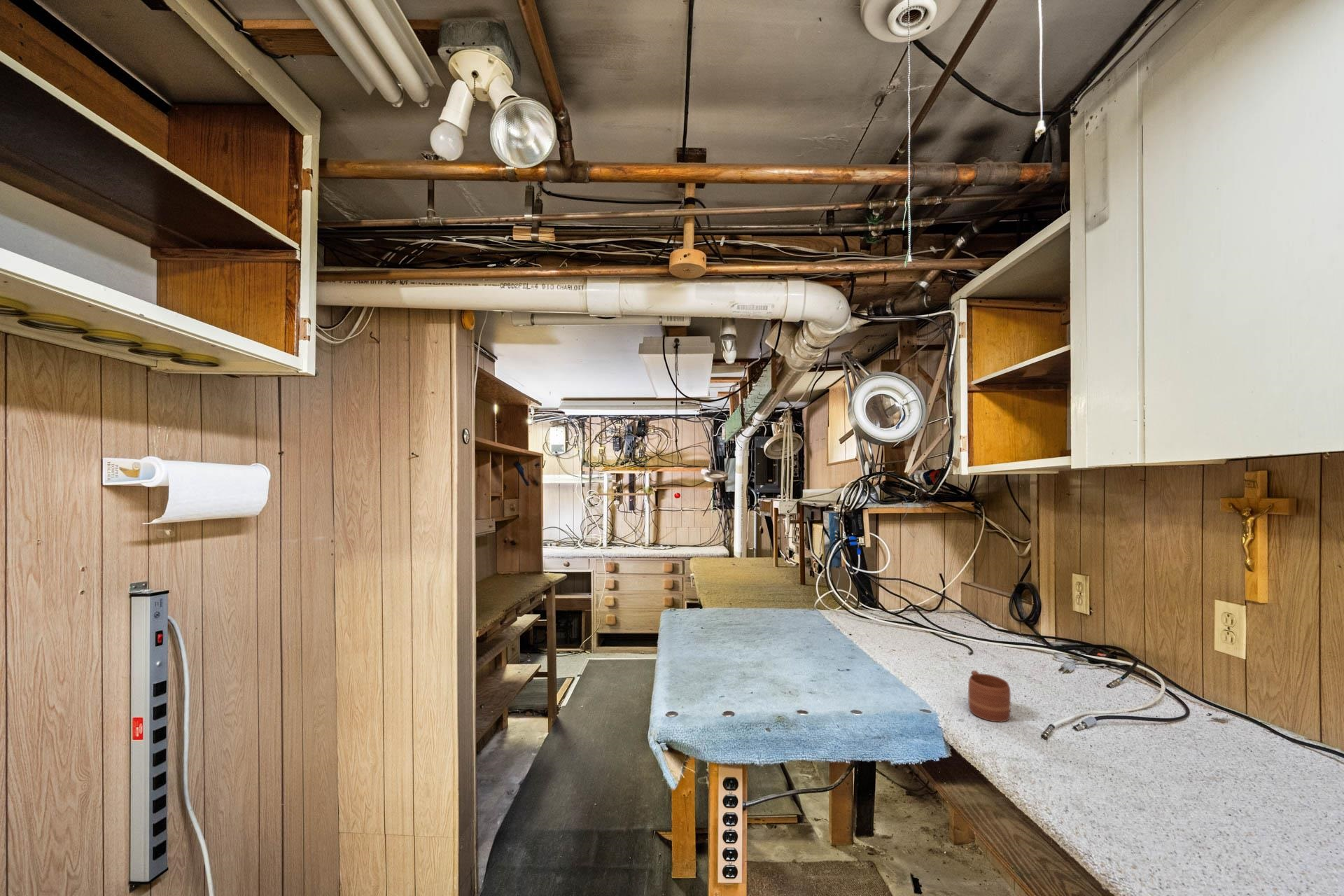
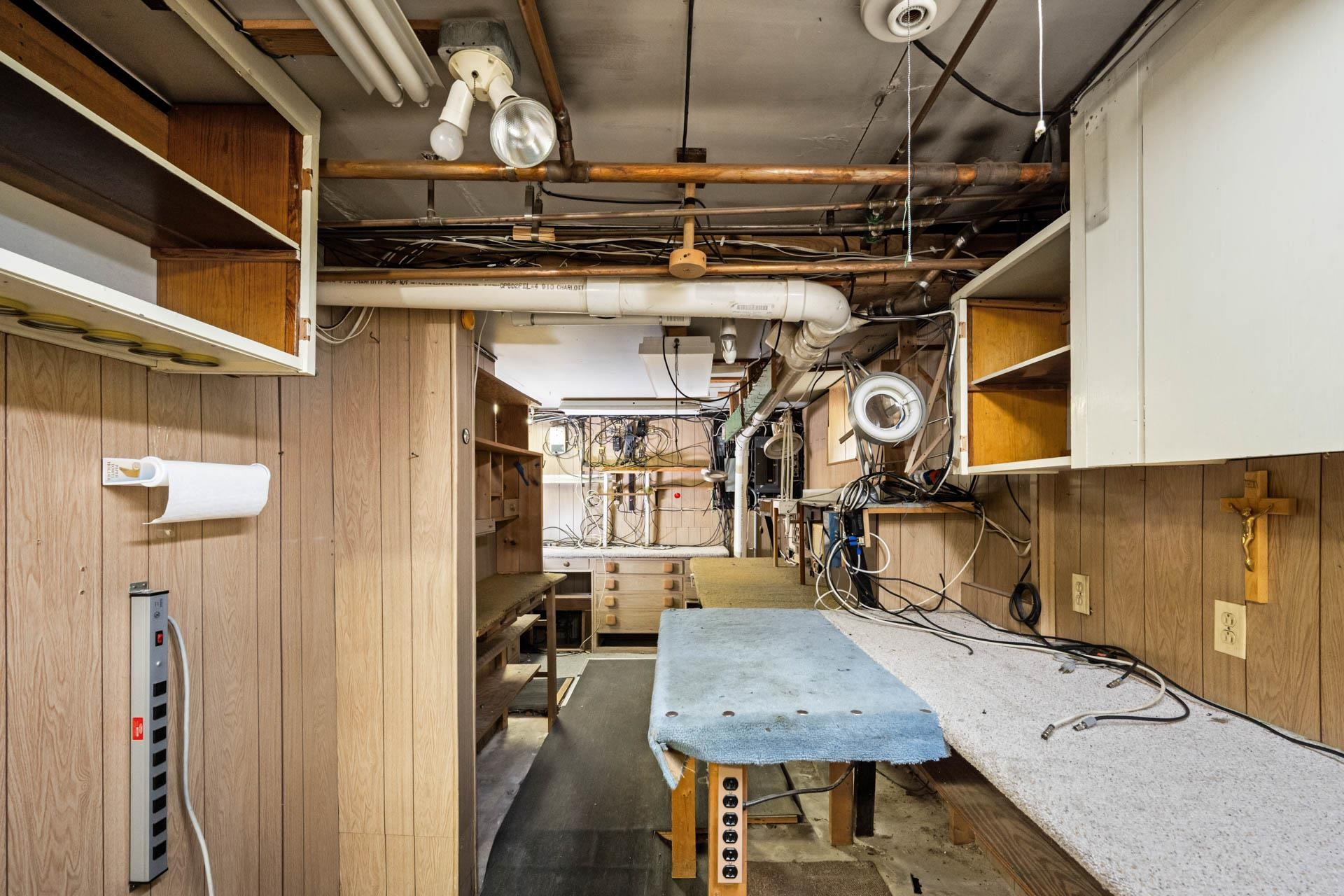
- mug [967,670,1012,723]
